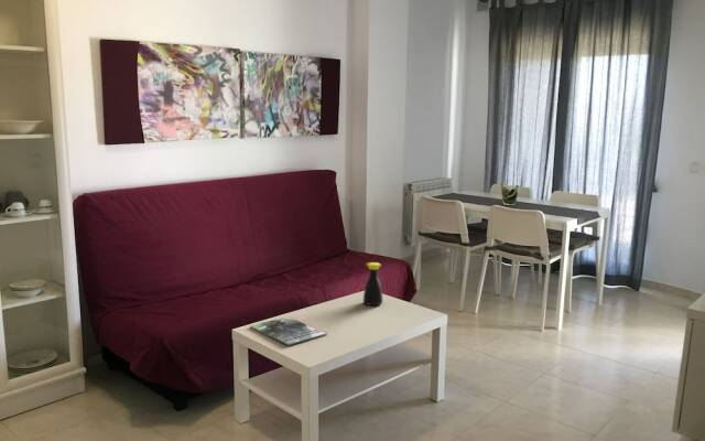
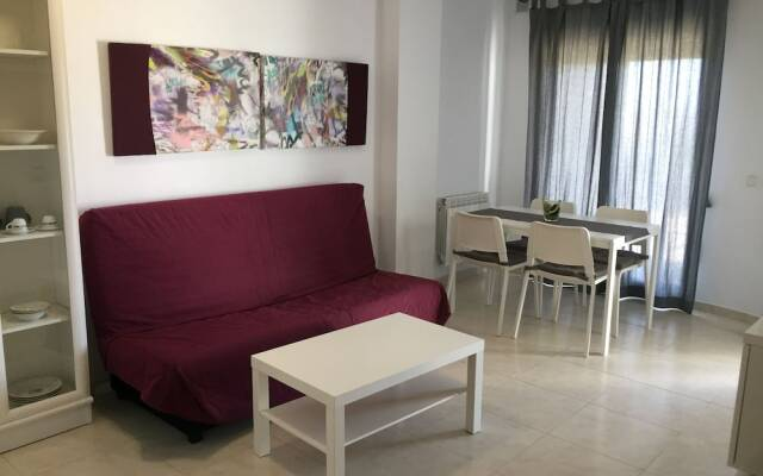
- bottle [362,261,383,306]
- magazine [249,315,328,346]
